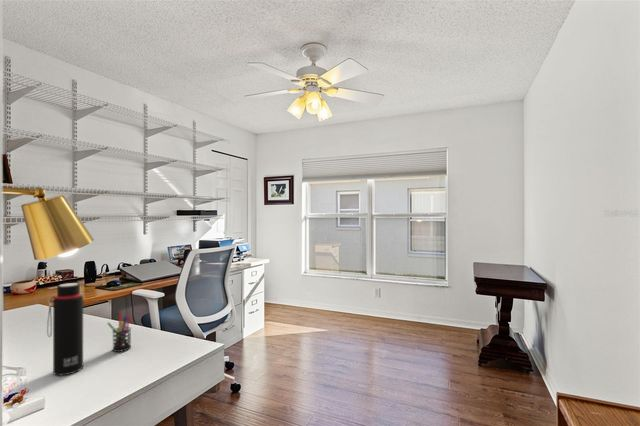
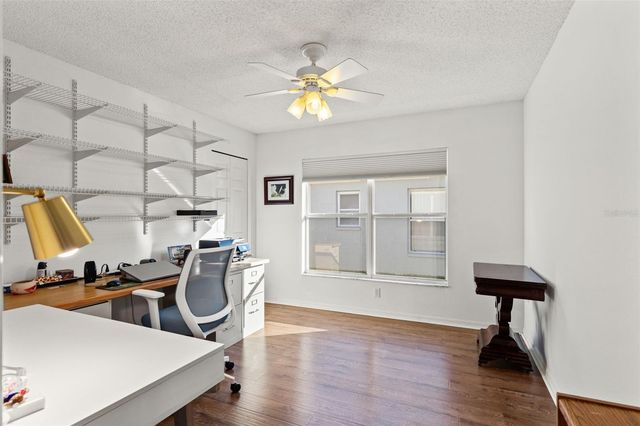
- pen holder [106,312,132,353]
- water bottle [46,282,84,376]
